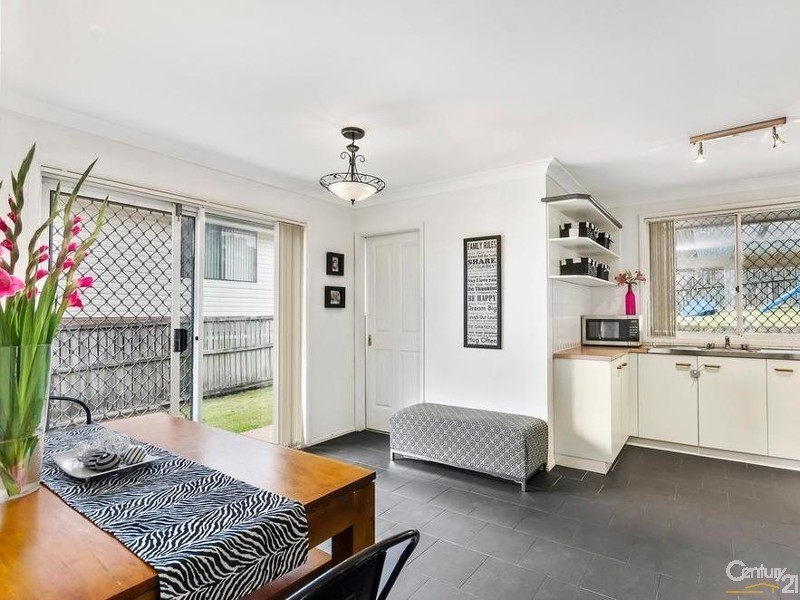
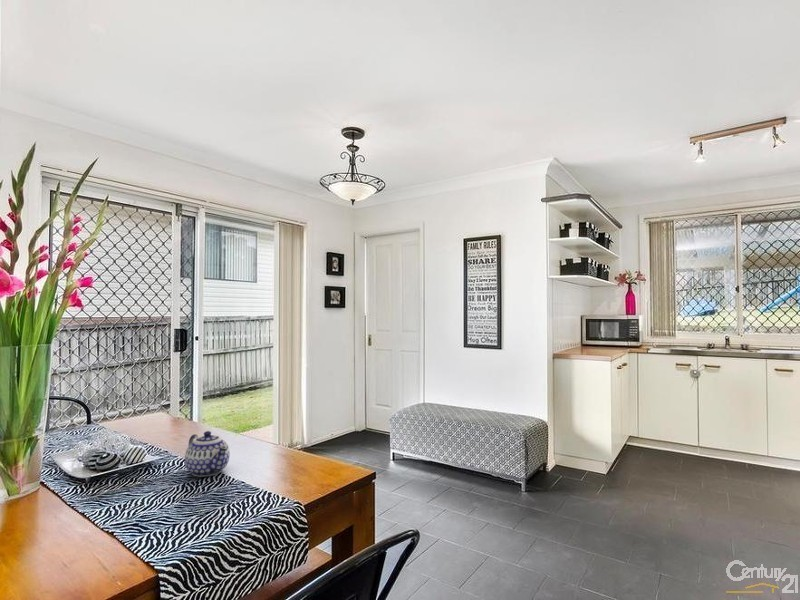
+ teapot [184,430,231,478]
